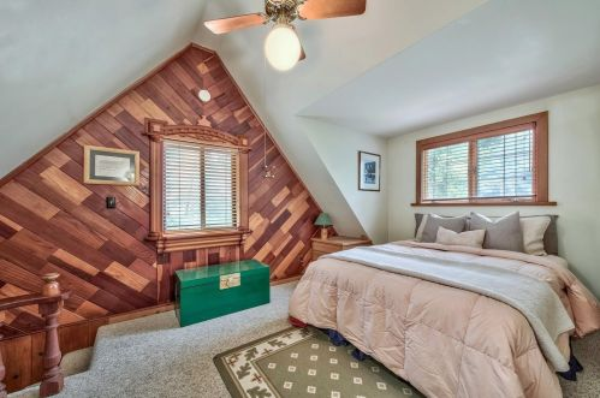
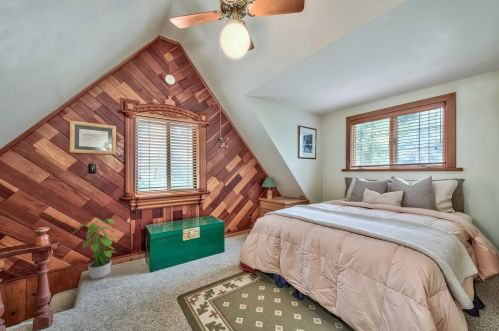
+ potted plant [73,218,118,280]
